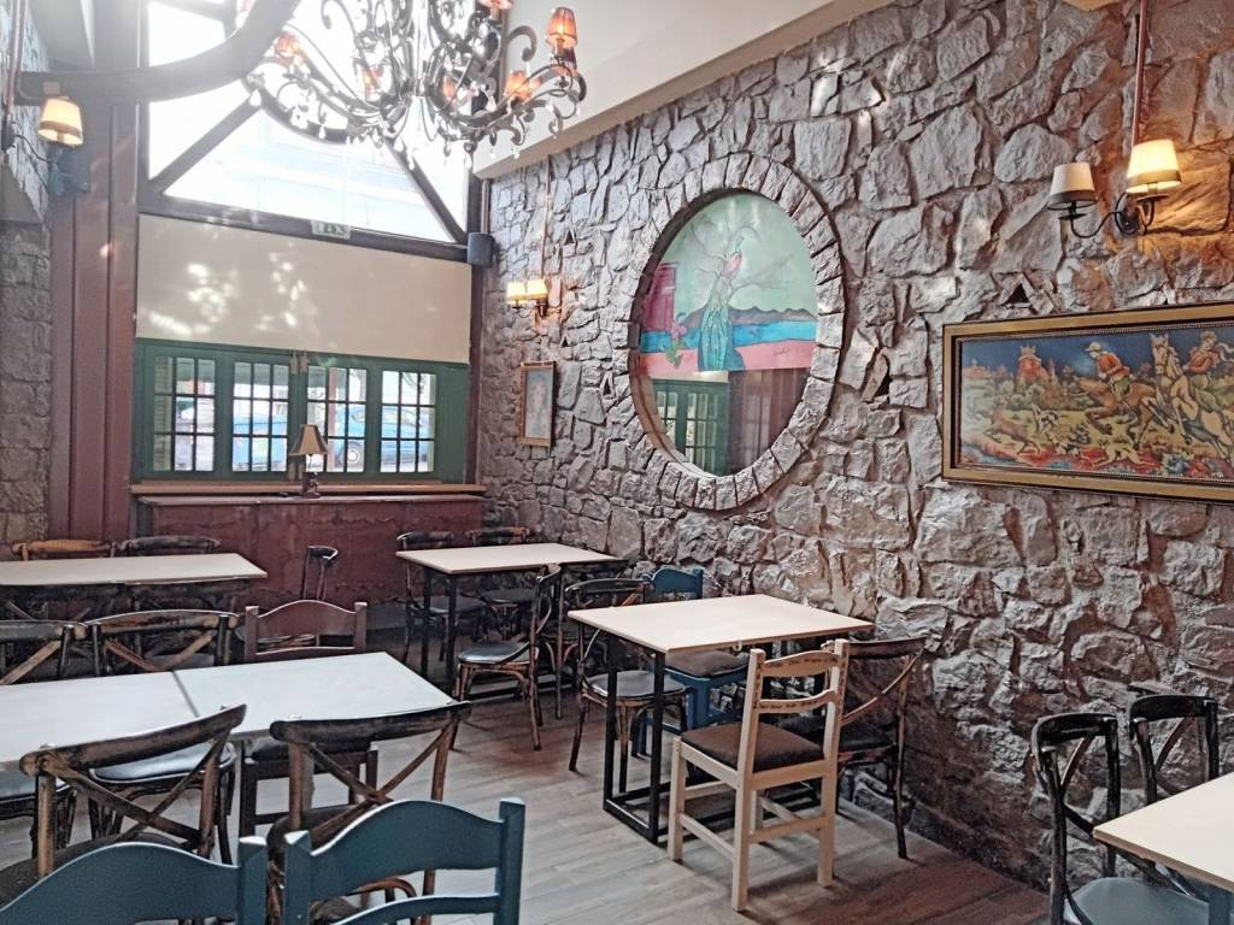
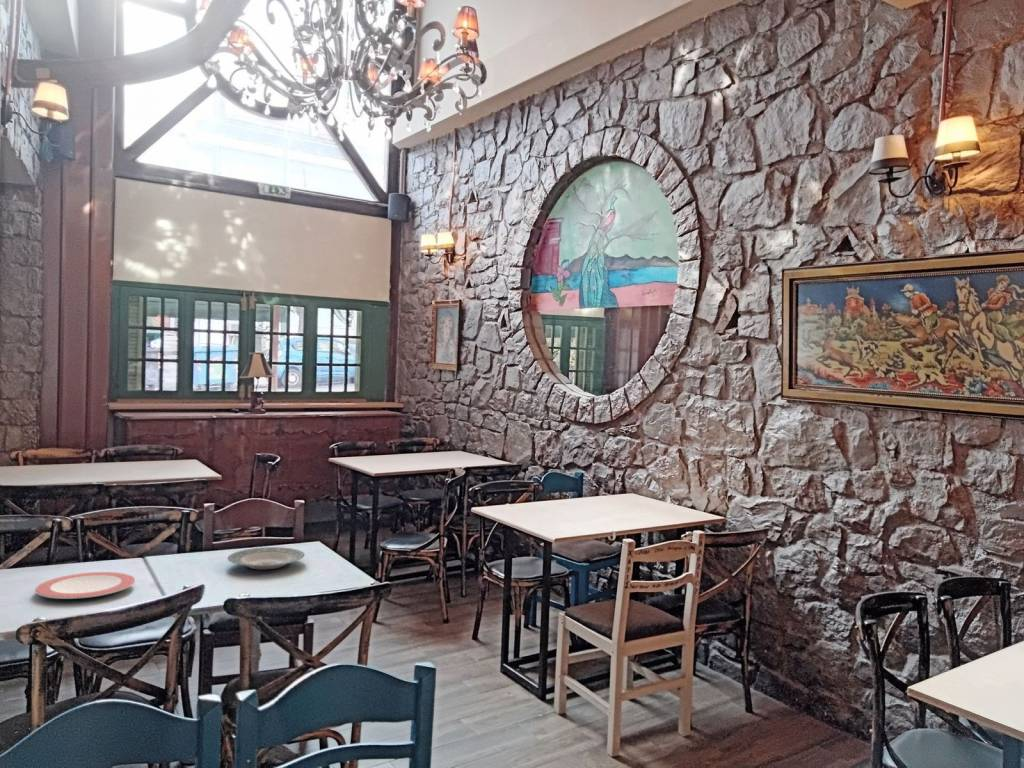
+ plate [227,546,306,570]
+ plate [34,571,136,600]
